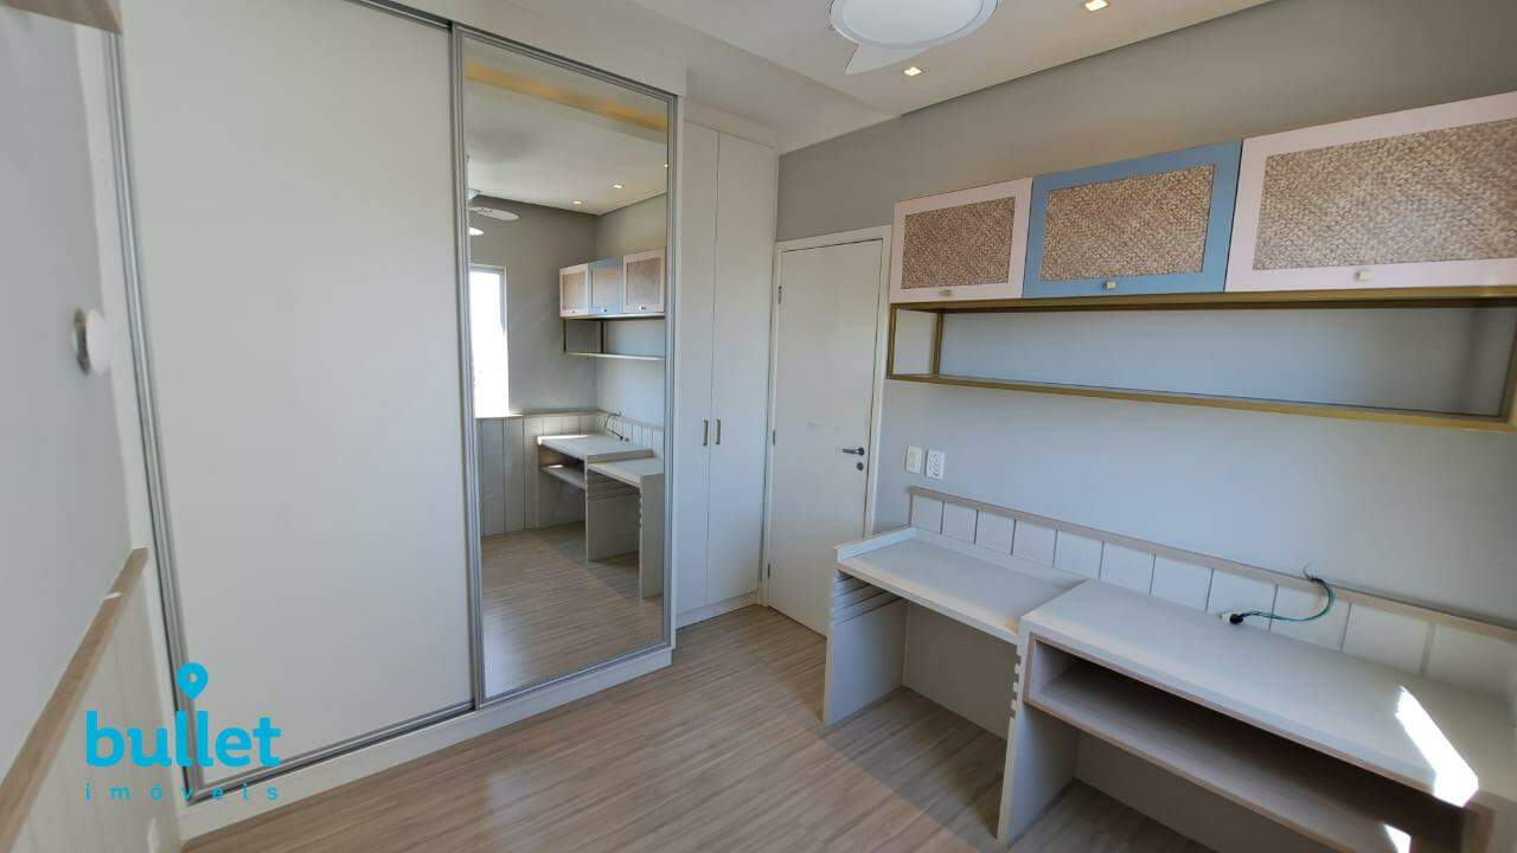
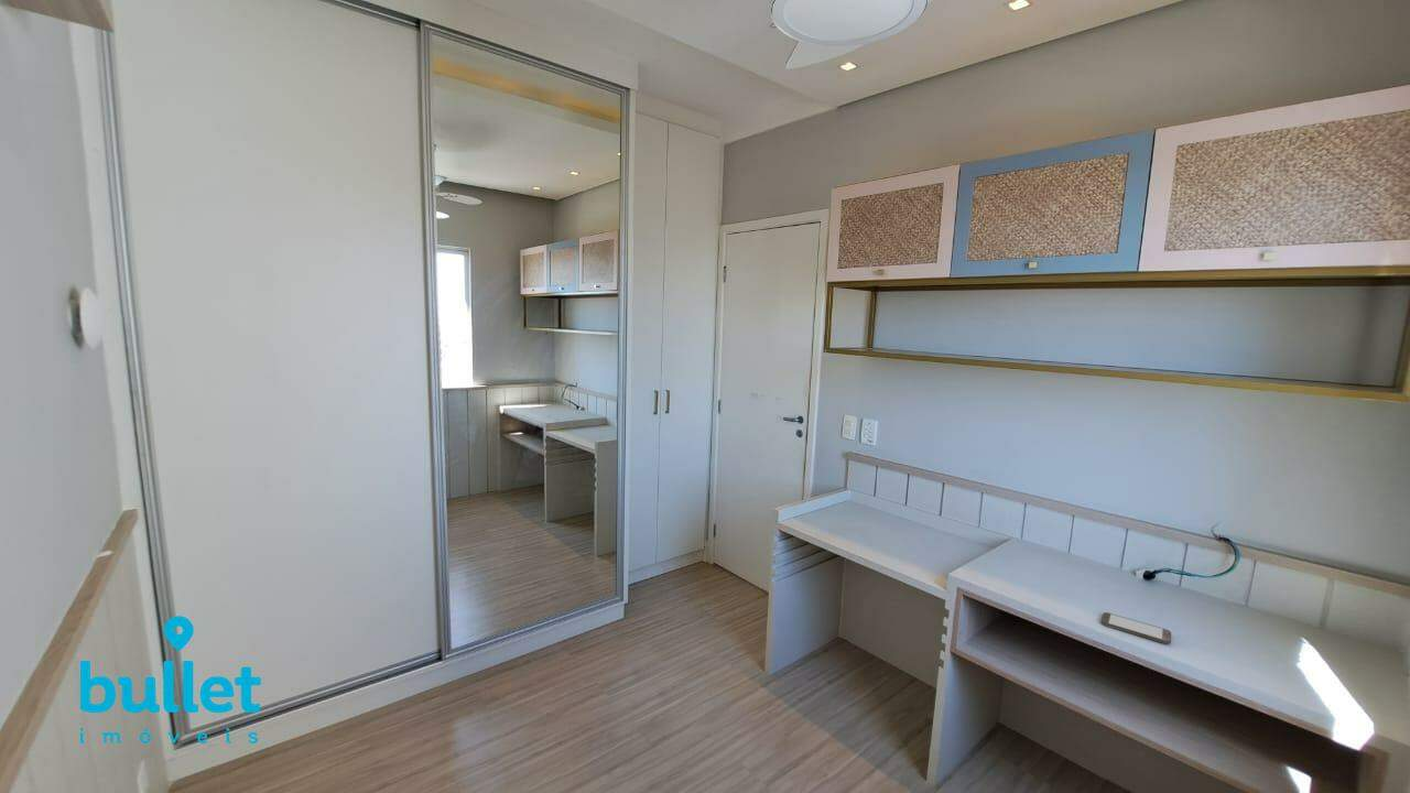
+ smartphone [1100,611,1172,644]
